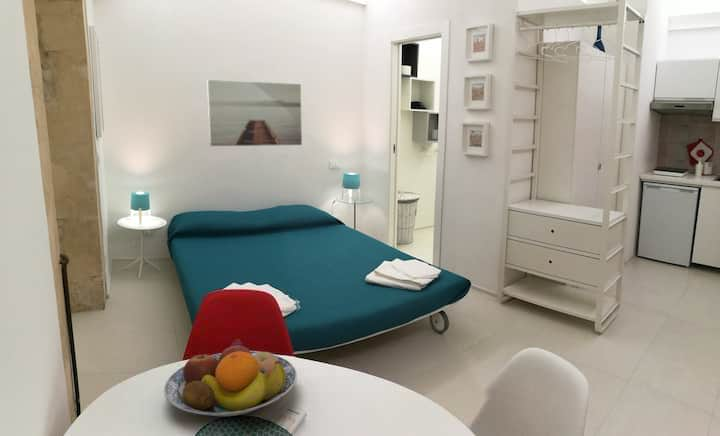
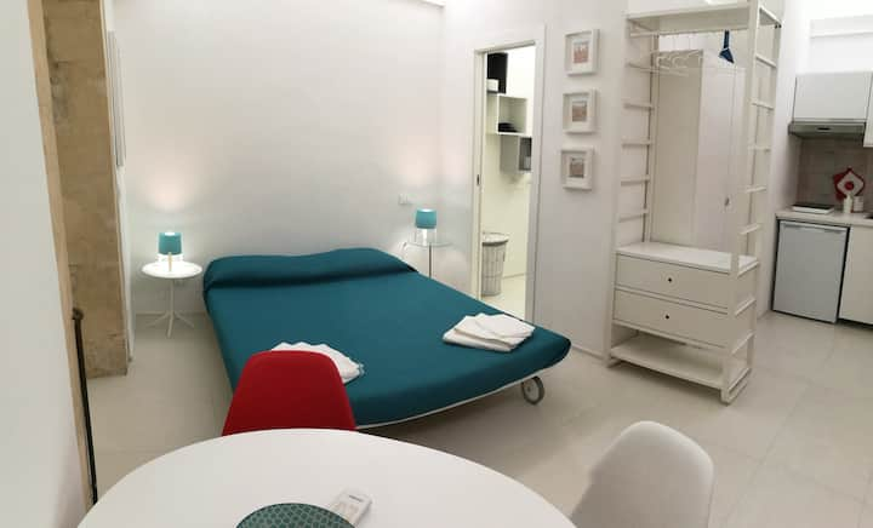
- fruit bowl [163,338,298,417]
- wall art [206,79,303,147]
